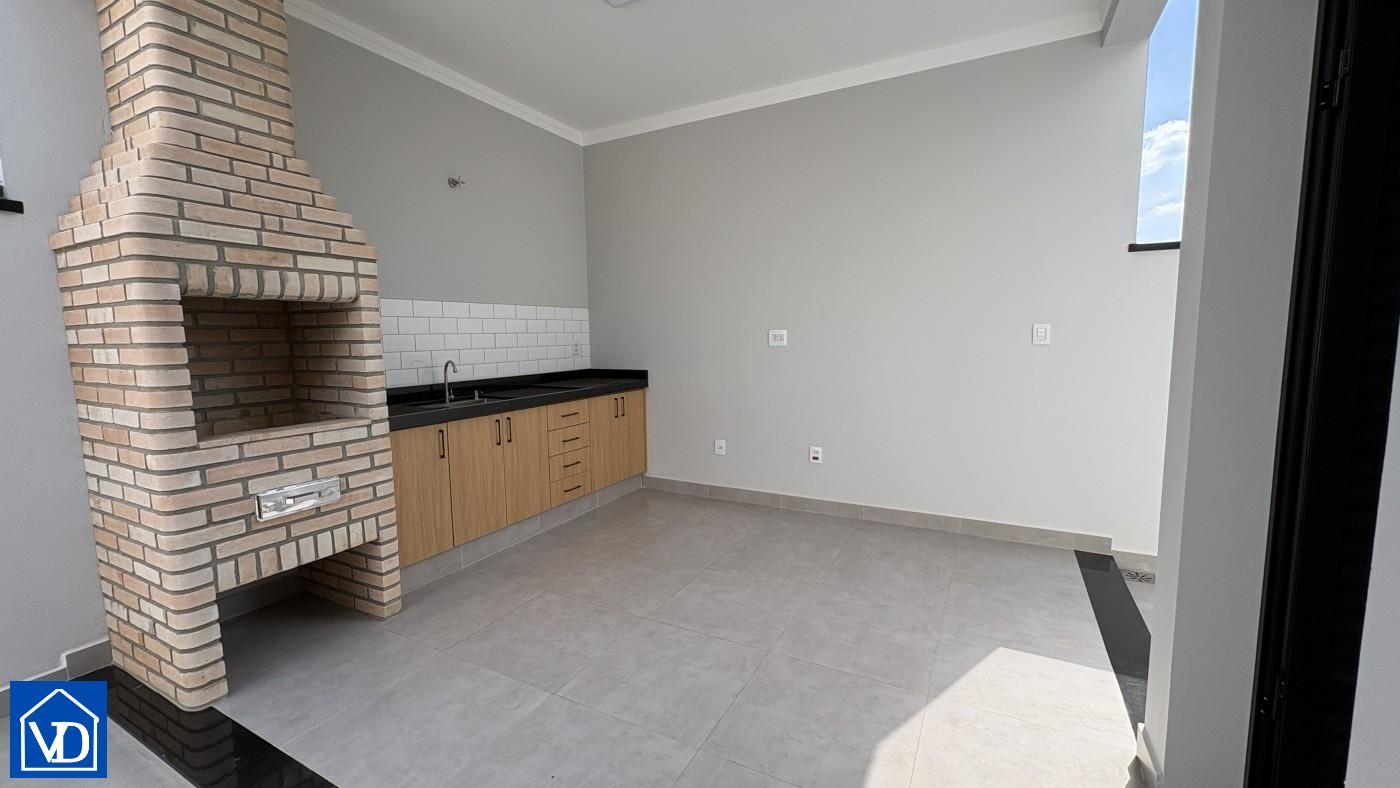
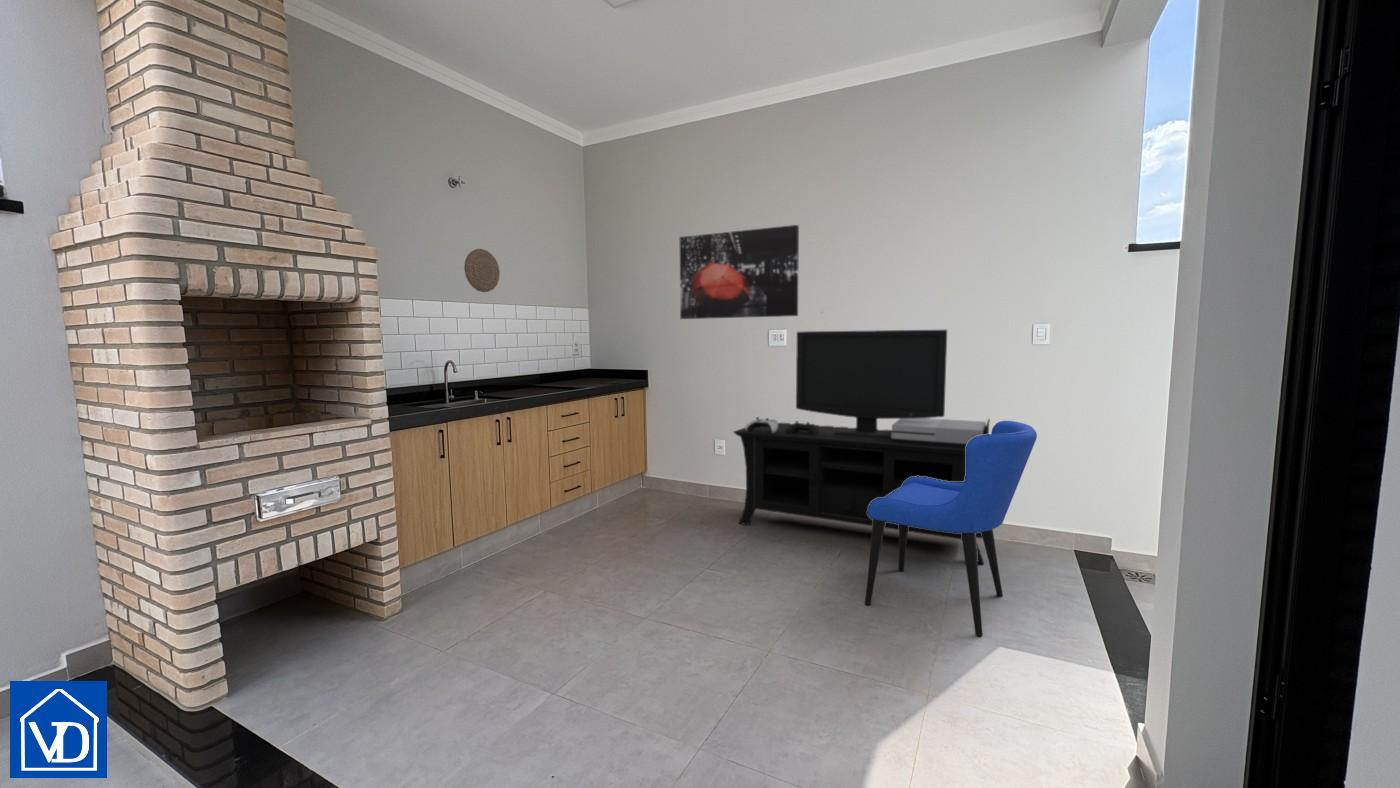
+ dining chair [864,420,1038,637]
+ wall art [679,224,800,320]
+ decorative plate [463,248,501,293]
+ media console [732,329,991,565]
